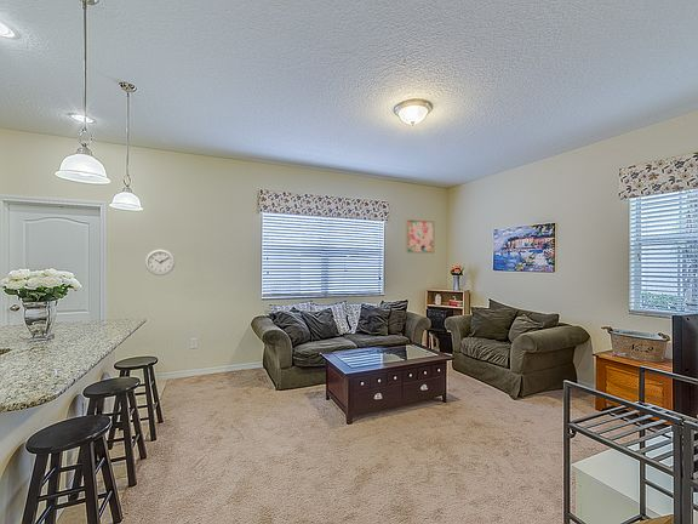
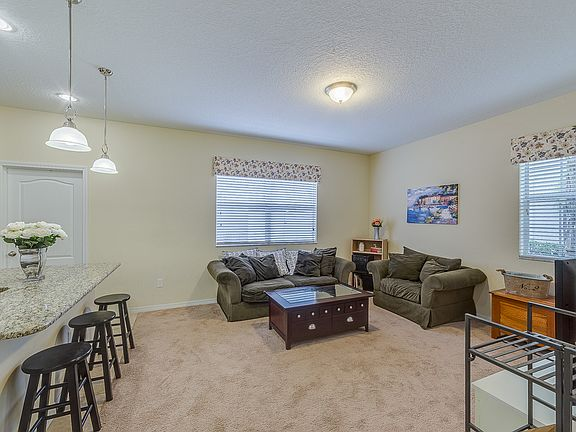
- wall clock [144,249,176,277]
- wall art [405,218,435,255]
